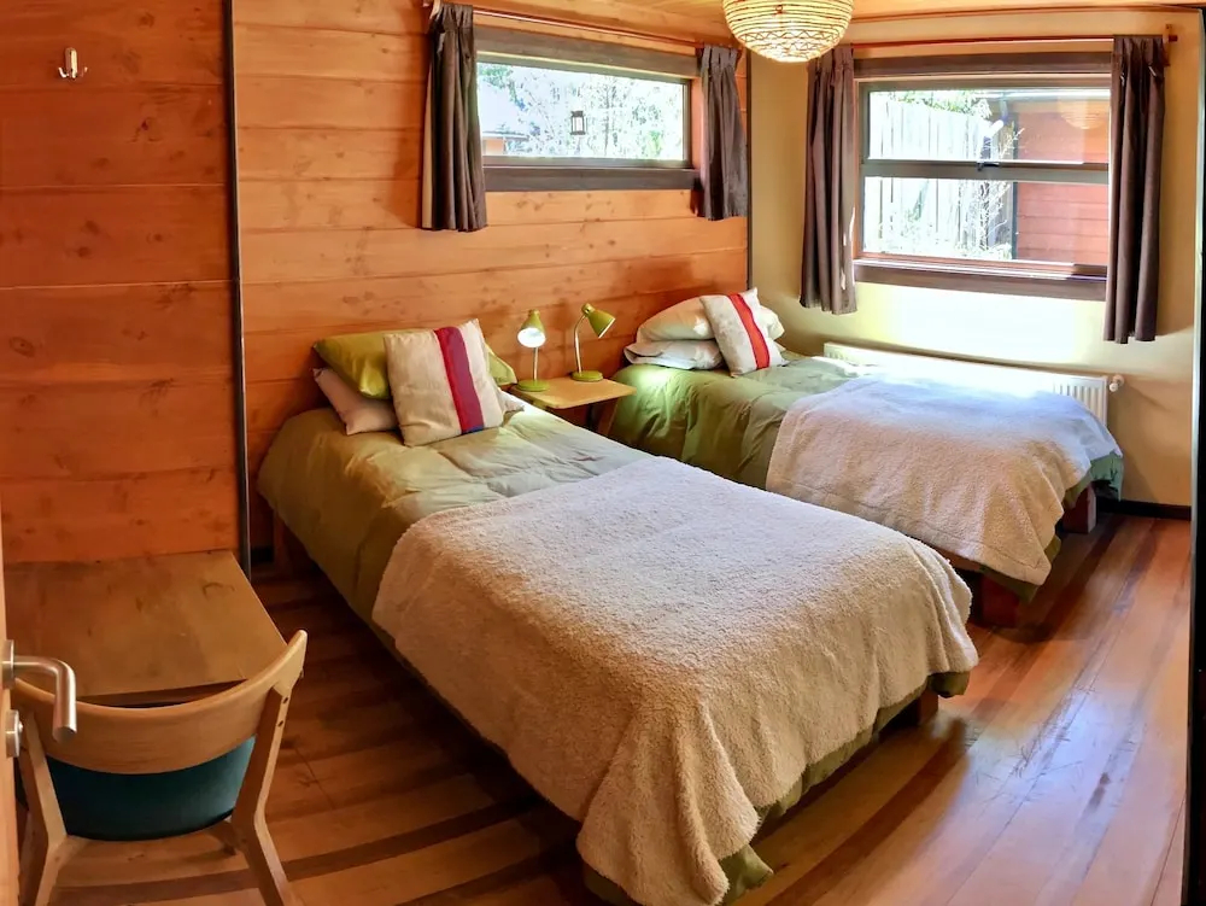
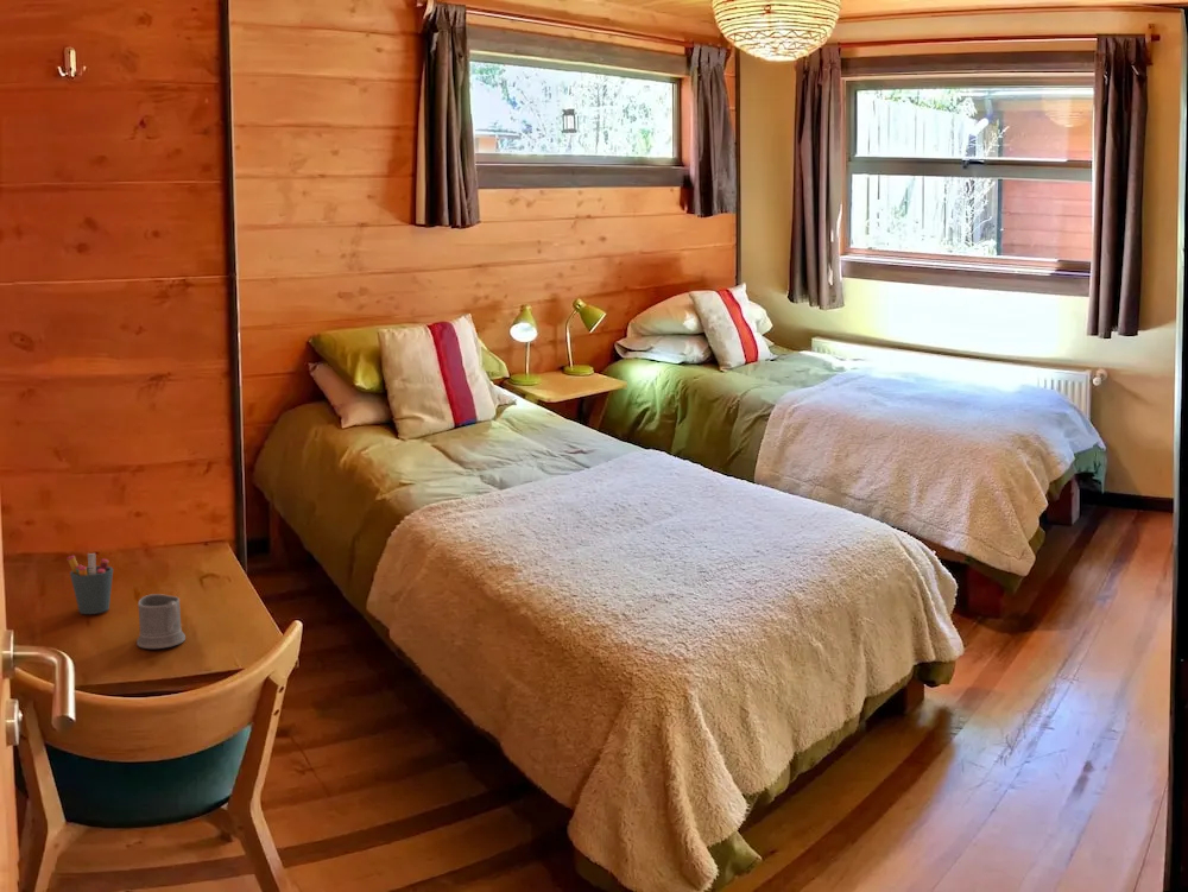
+ pen holder [67,552,114,615]
+ mug [135,593,187,650]
